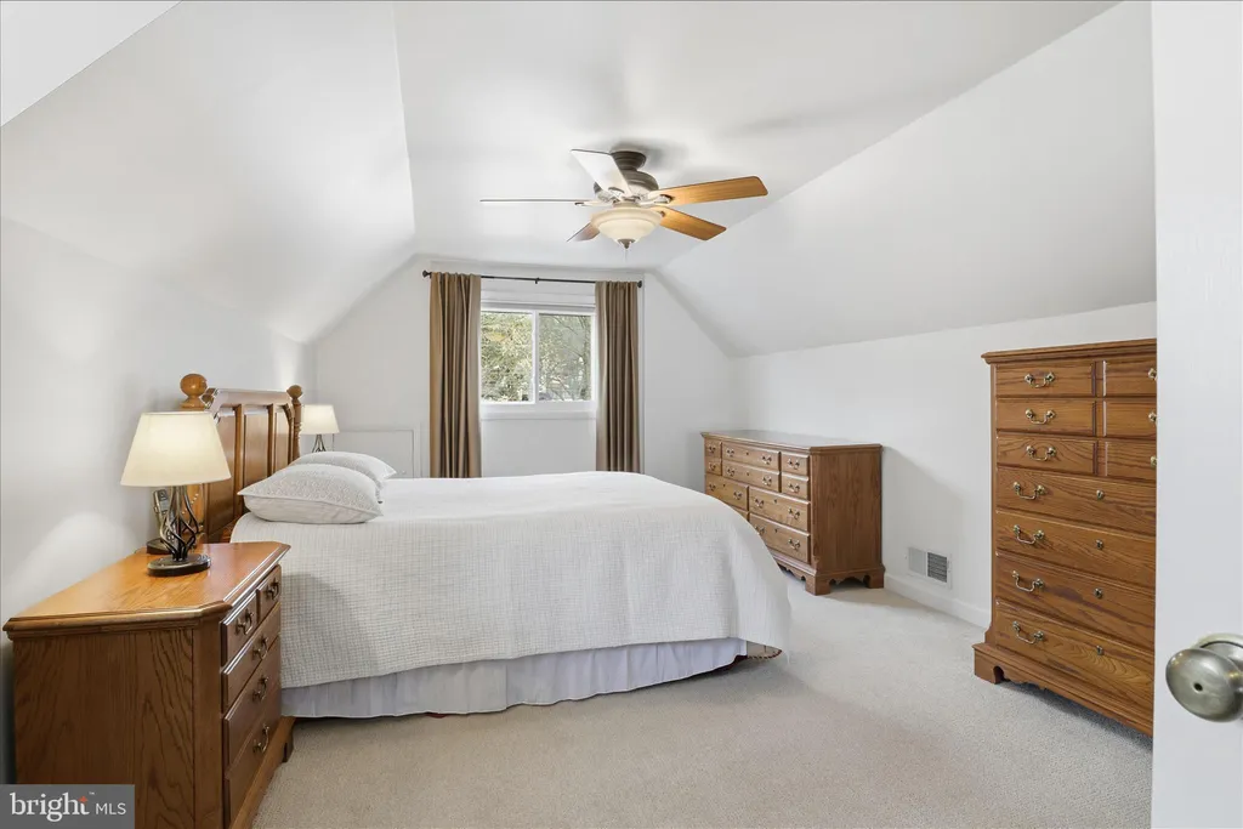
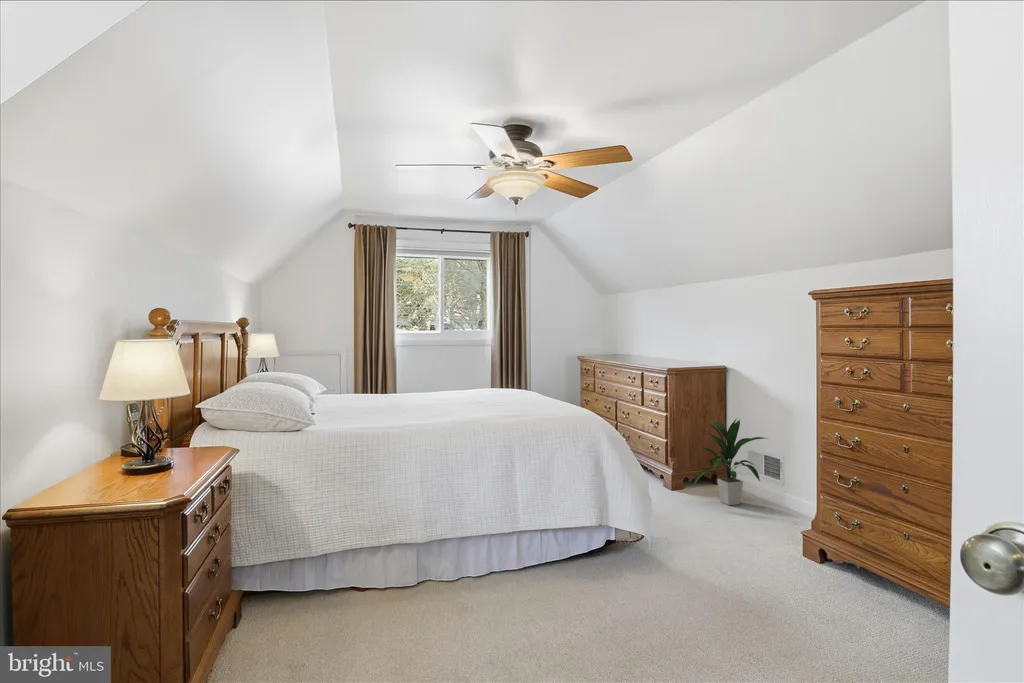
+ indoor plant [693,417,768,506]
